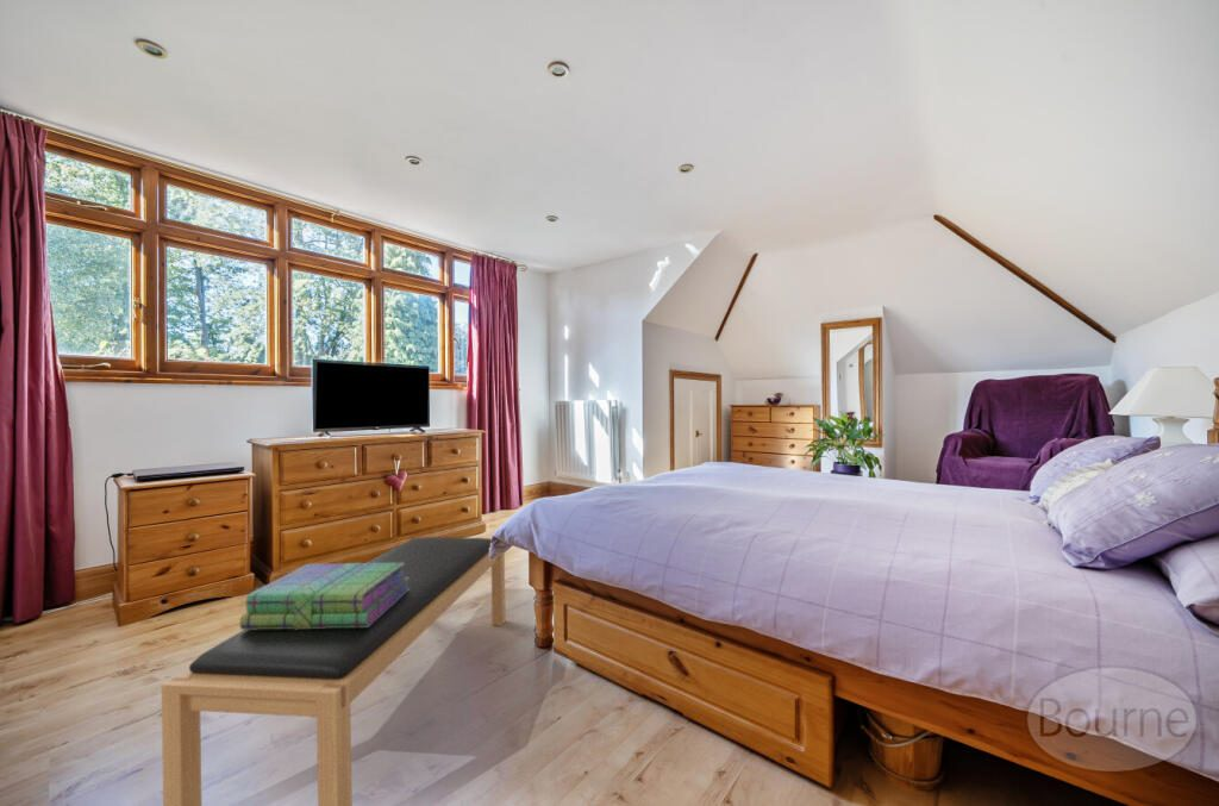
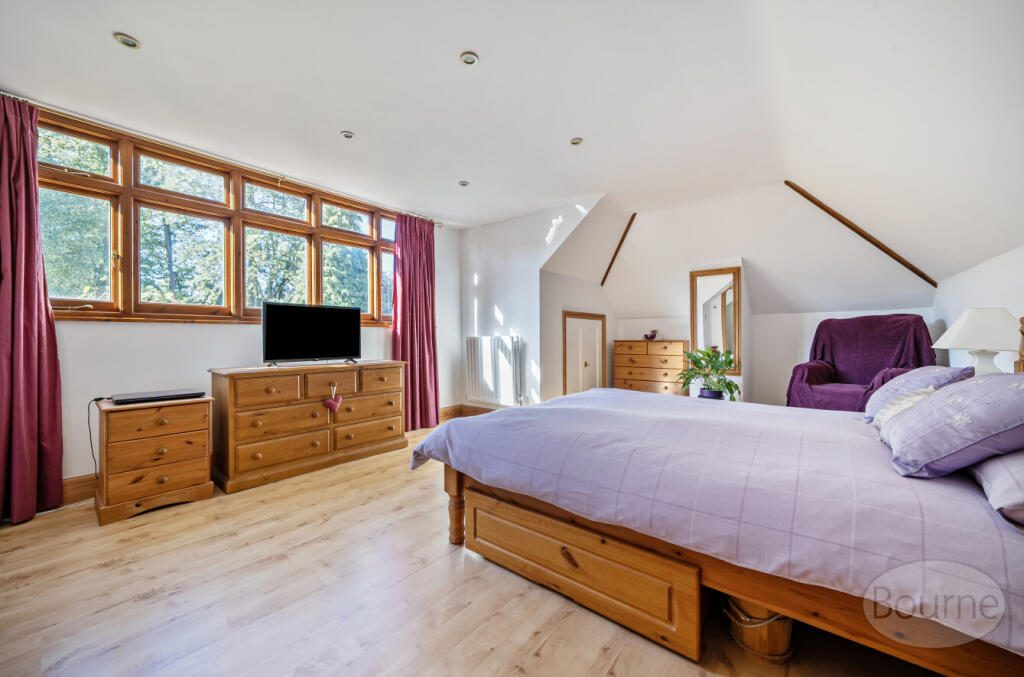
- bench [161,536,507,806]
- stack of books [238,562,410,631]
